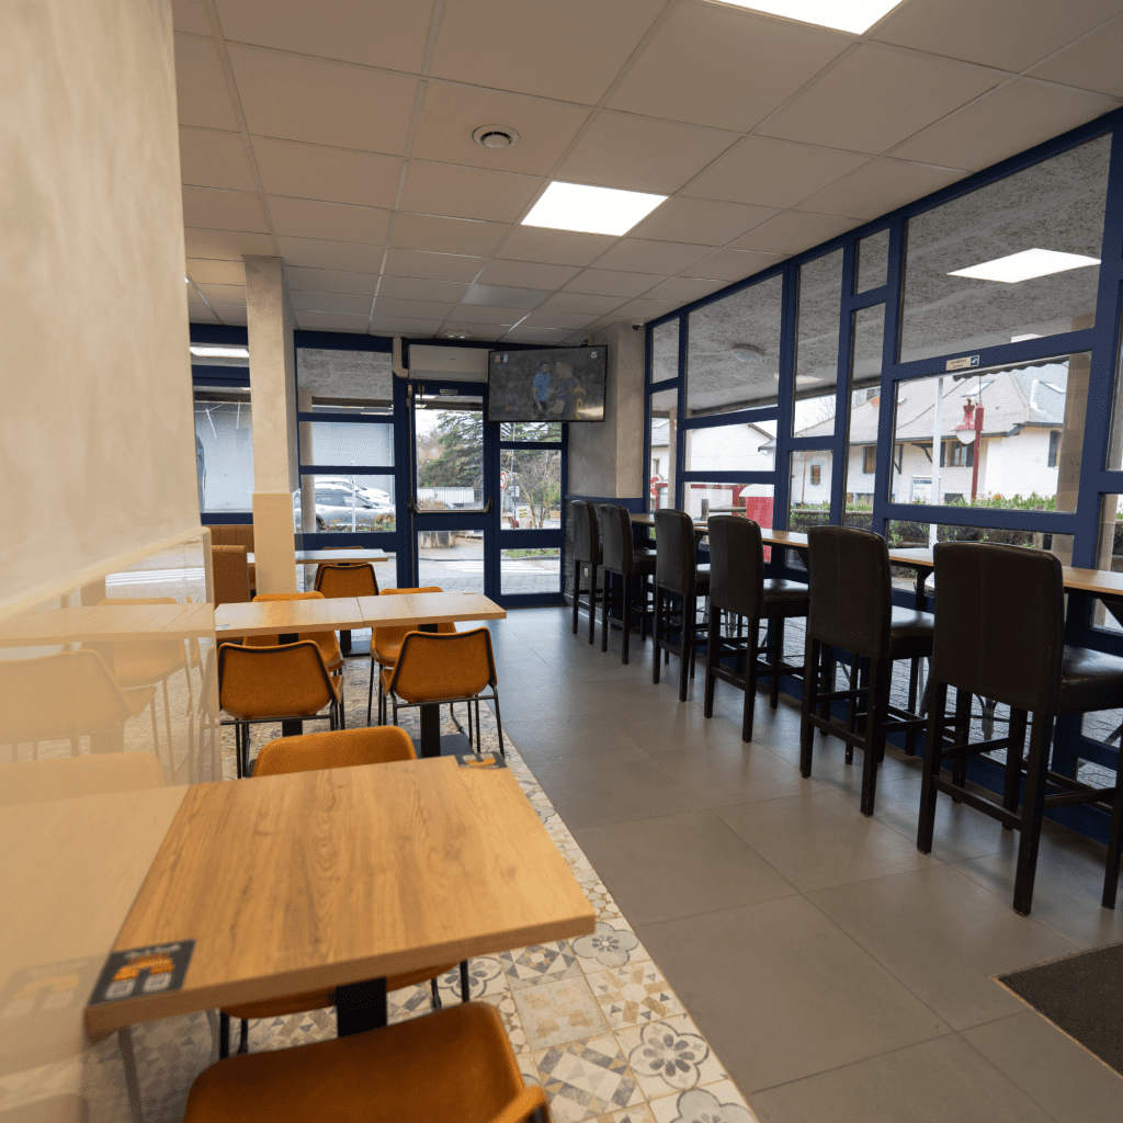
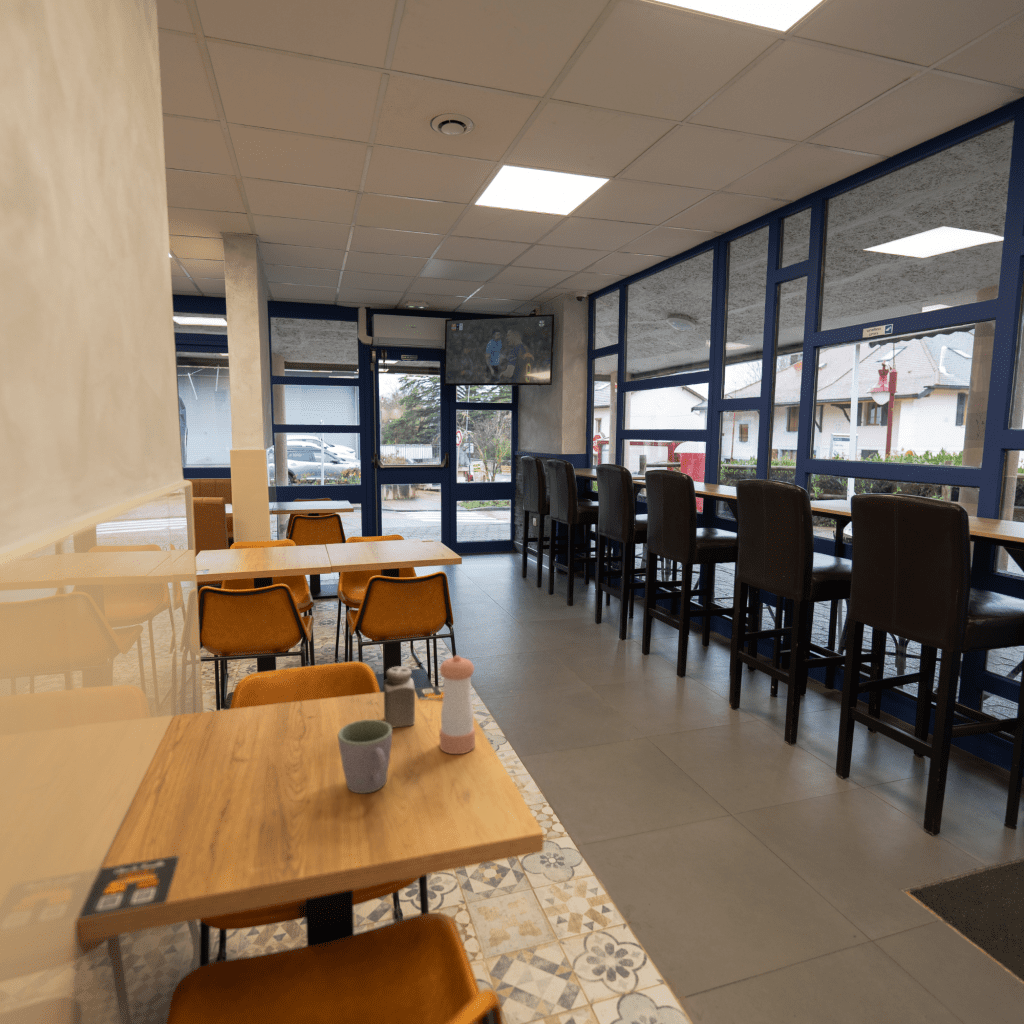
+ salt shaker [383,665,416,729]
+ pepper shaker [439,654,476,755]
+ mug [337,719,393,794]
